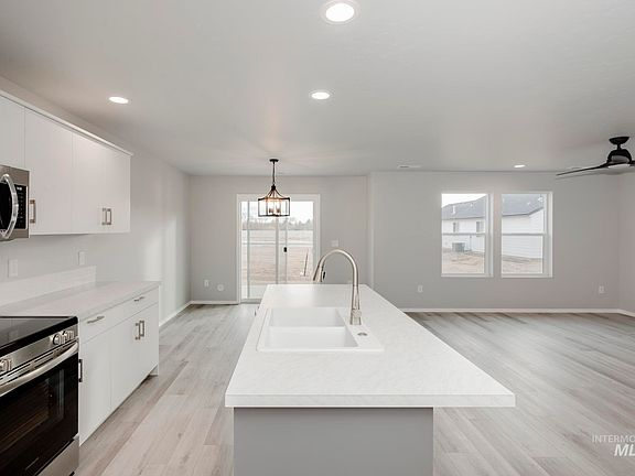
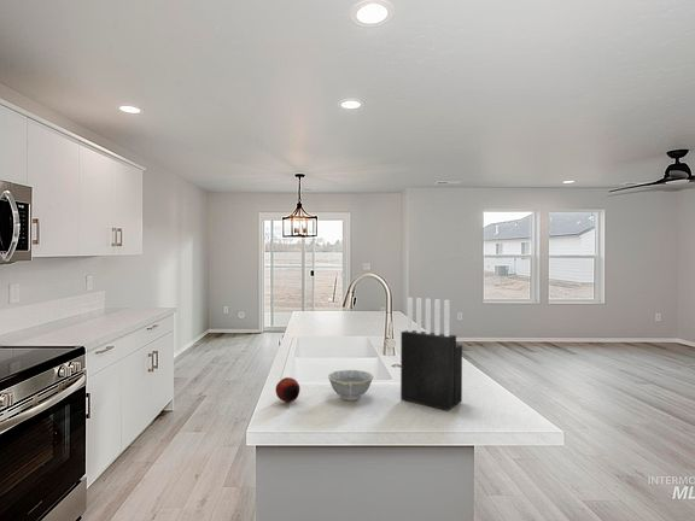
+ apple [275,376,300,404]
+ bowl [327,369,374,402]
+ knife block [399,297,463,411]
